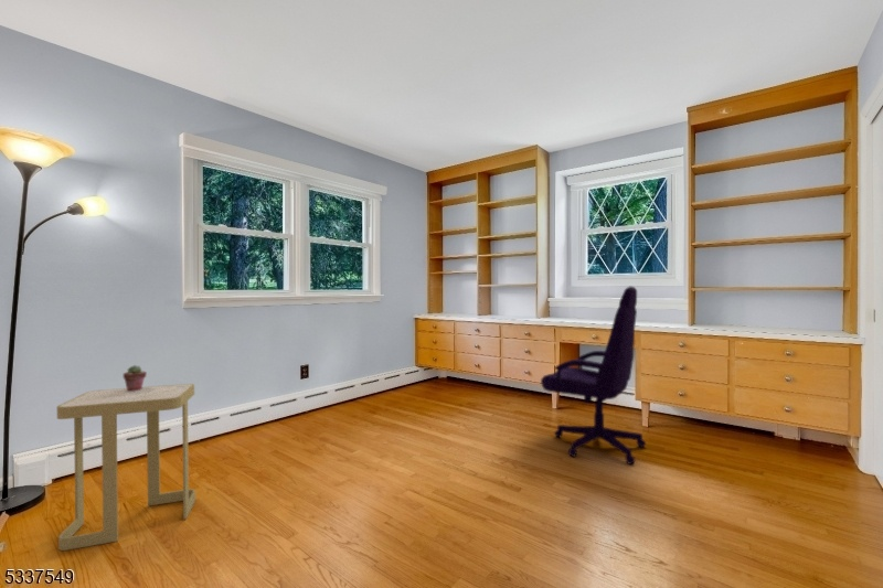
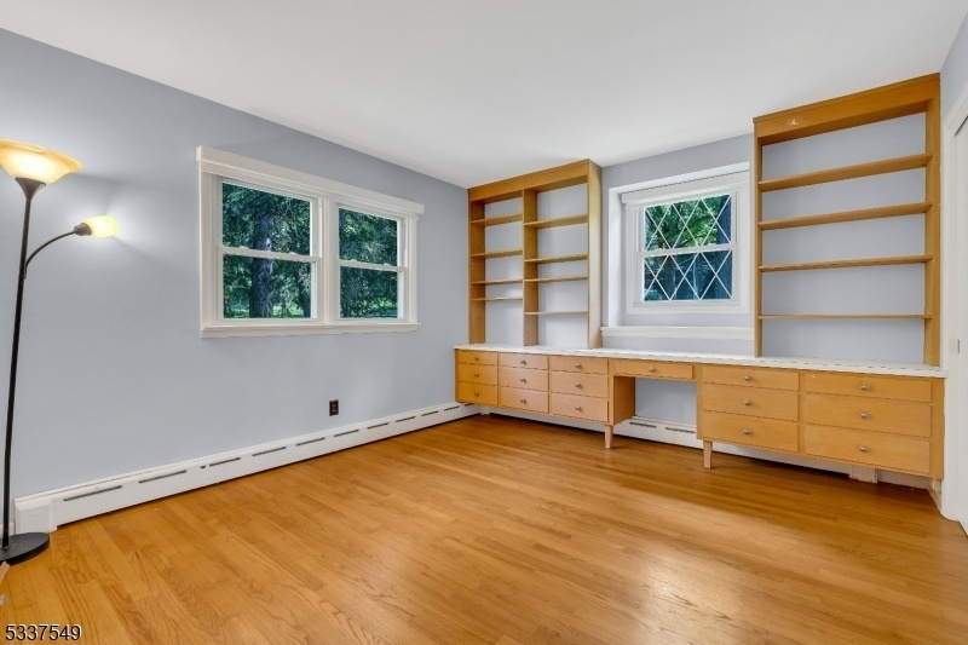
- side table [56,383,196,552]
- potted succulent [123,364,148,392]
- office chair [540,285,647,466]
